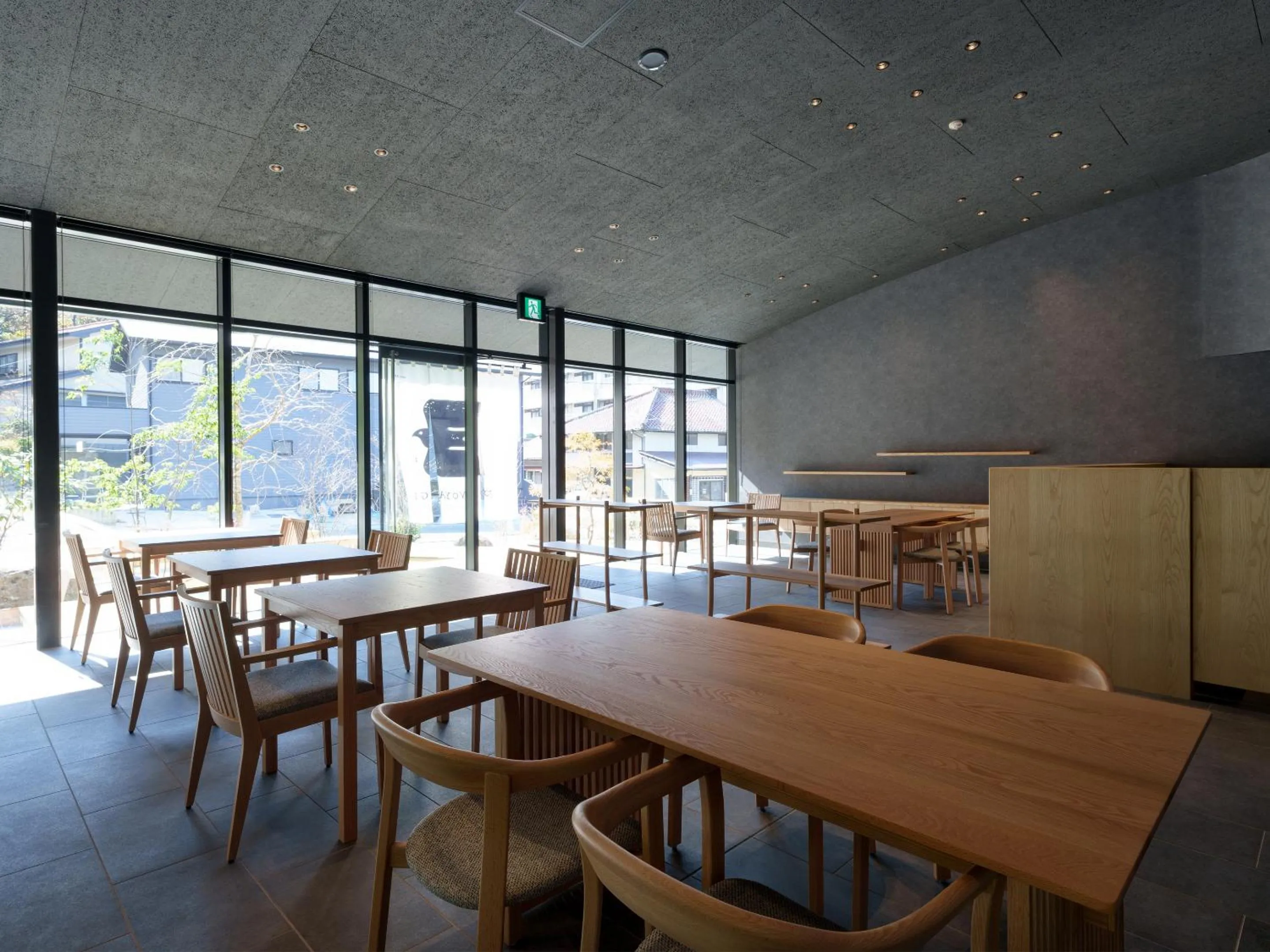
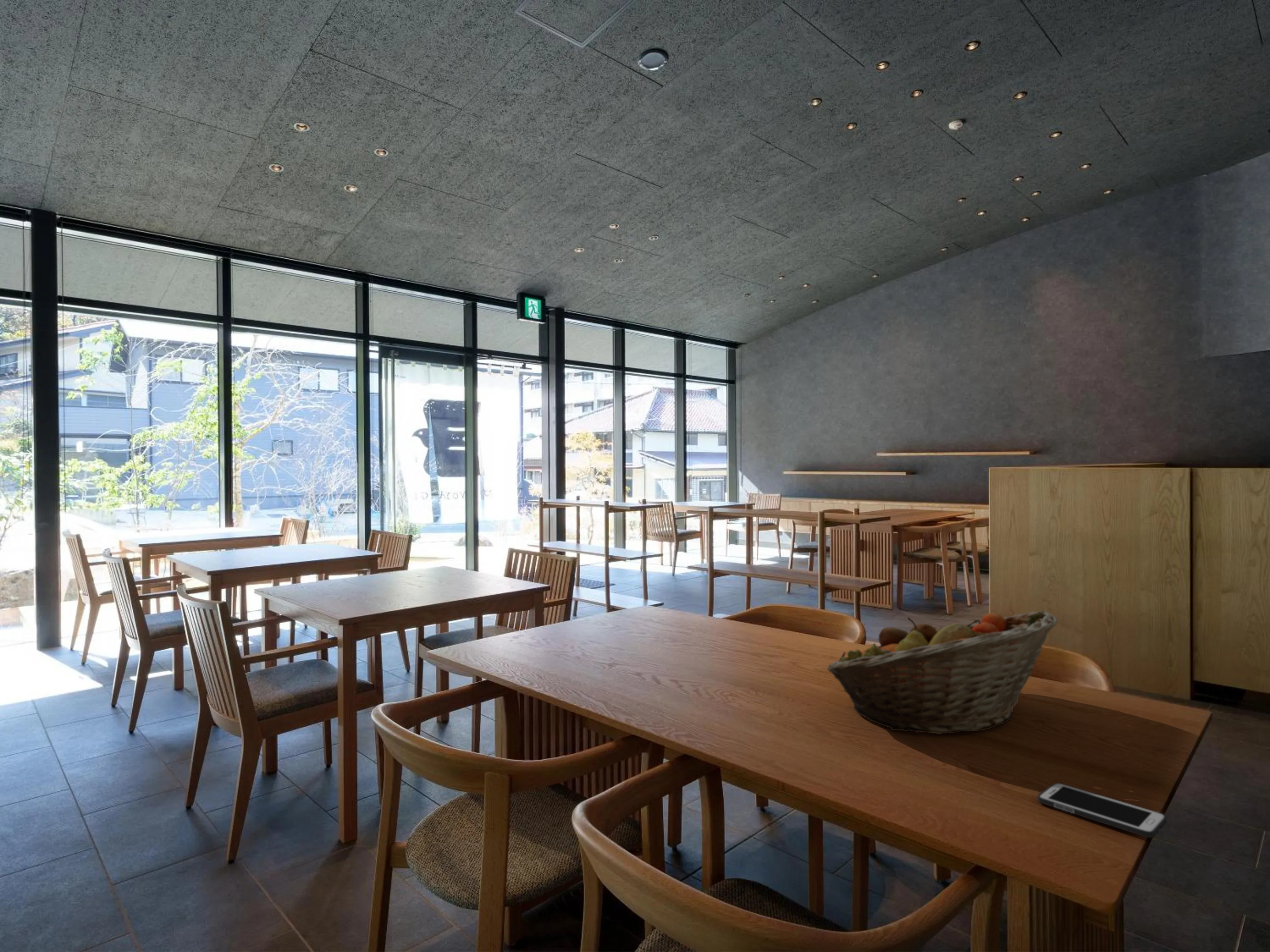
+ fruit basket [826,610,1058,735]
+ cell phone [1037,782,1167,838]
